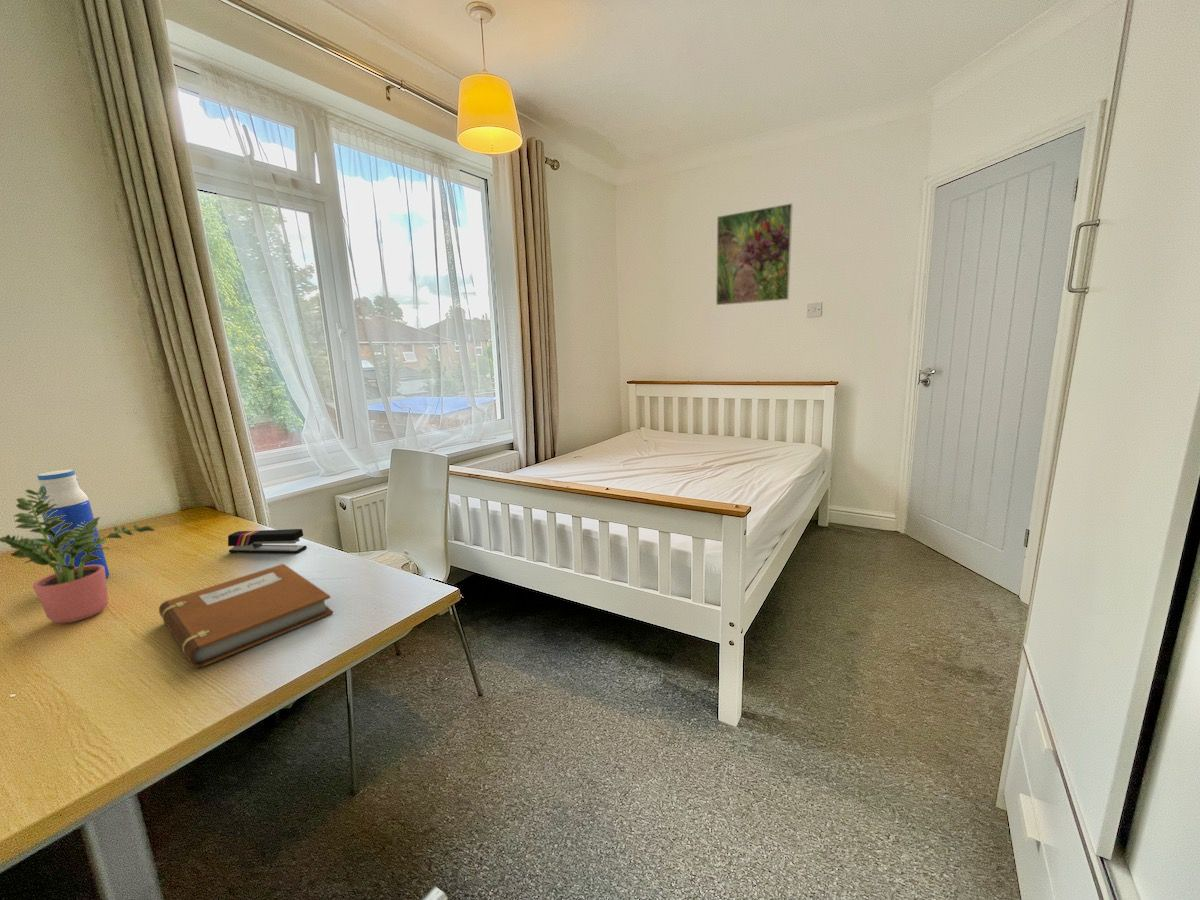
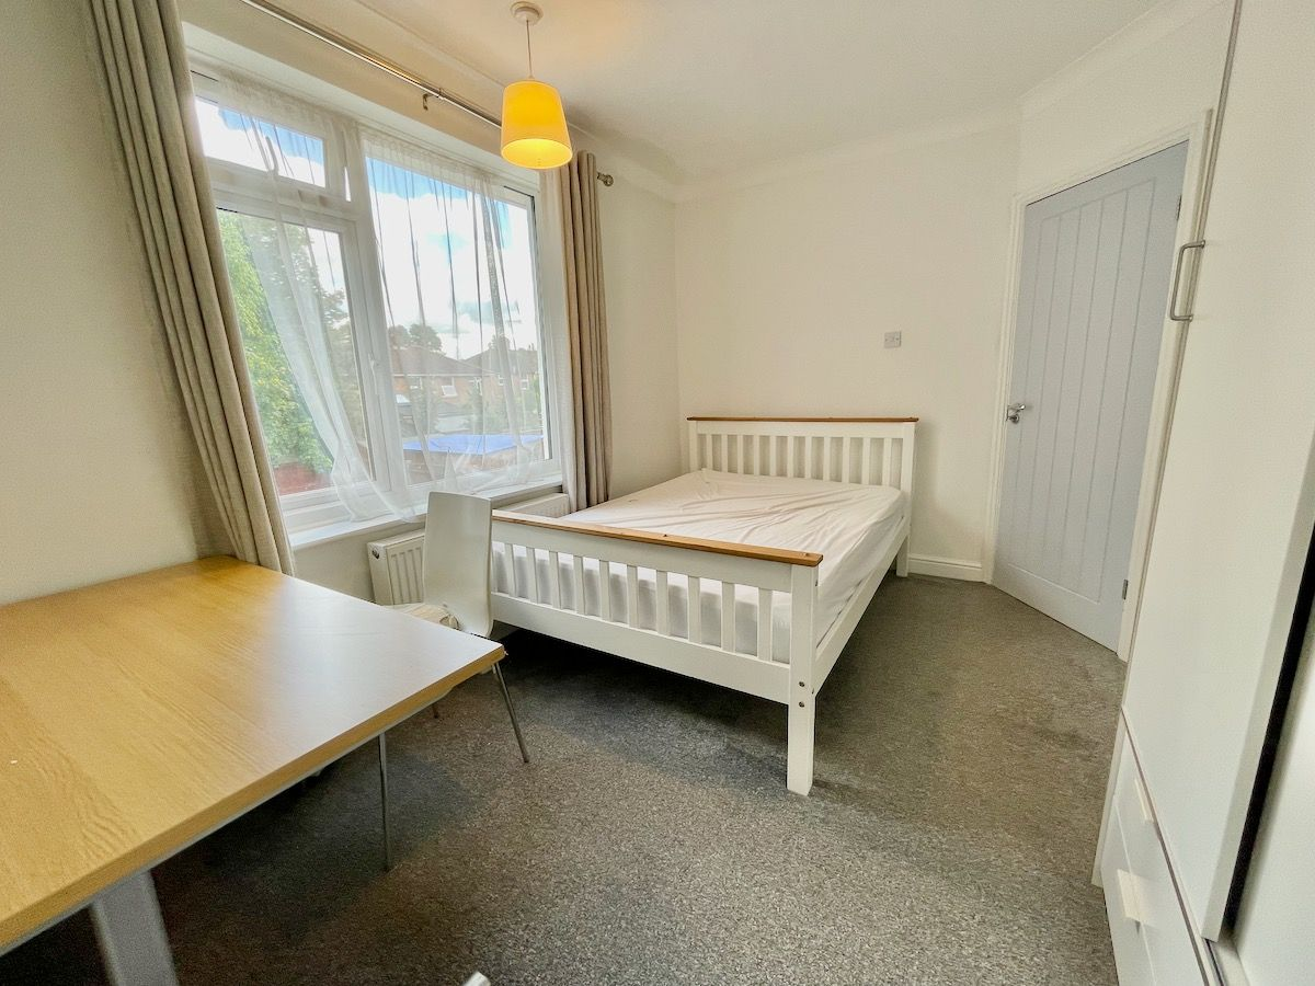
- water bottle [36,469,110,579]
- potted plant [0,486,155,624]
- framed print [715,202,794,307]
- notebook [158,563,334,668]
- stapler [227,528,308,554]
